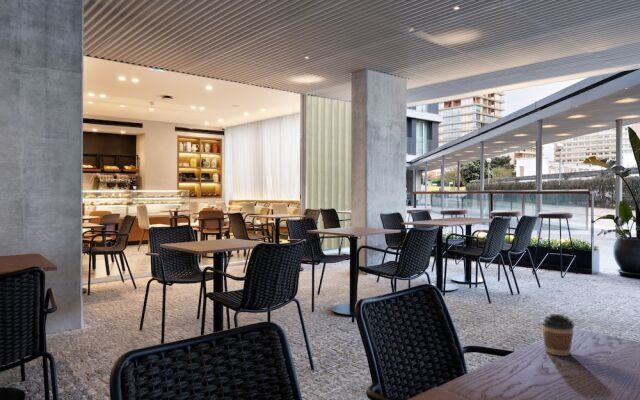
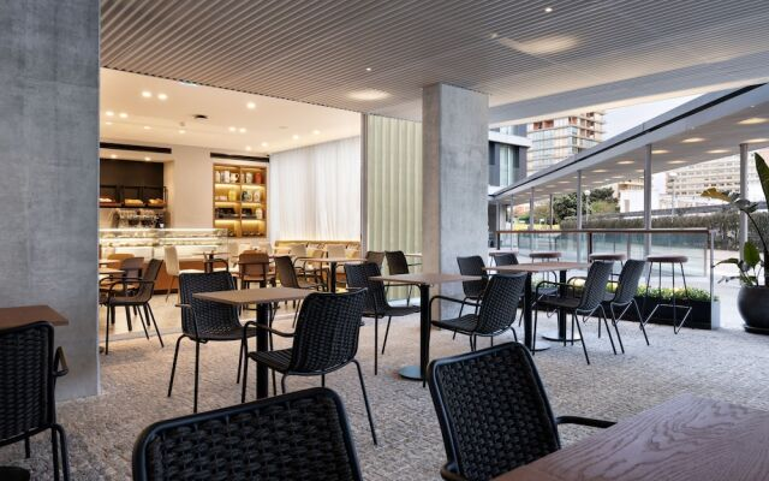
- coffee cup [540,313,575,357]
